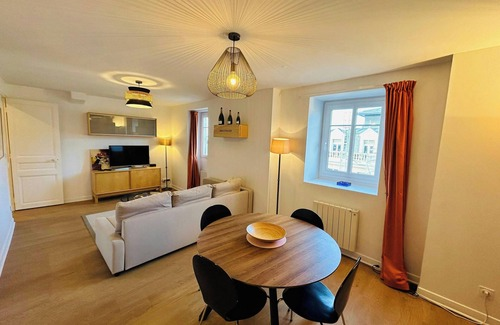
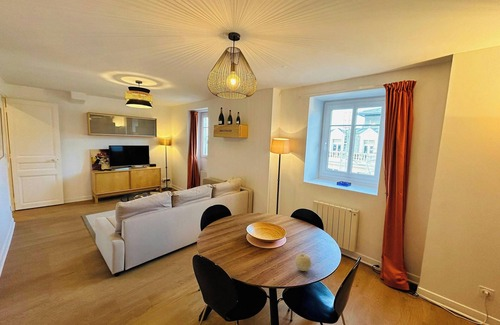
+ fruit [294,253,312,272]
